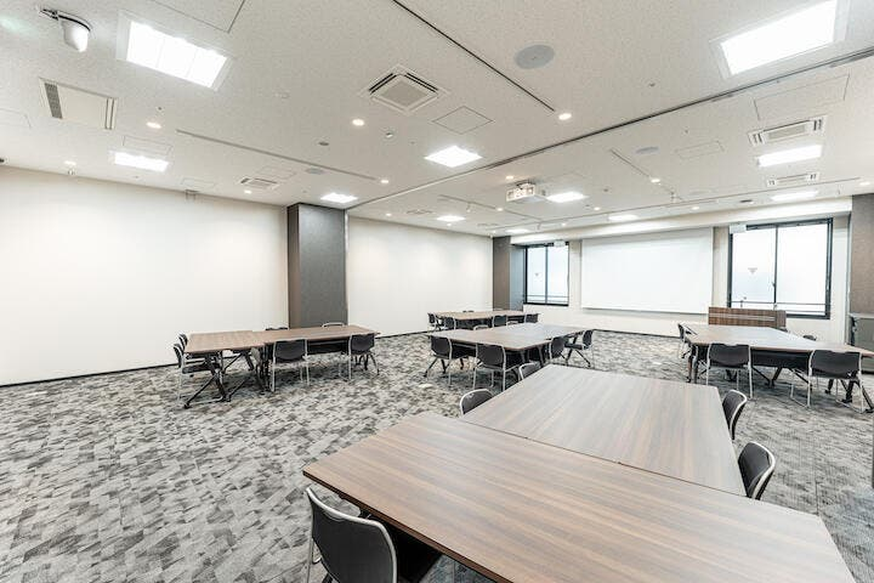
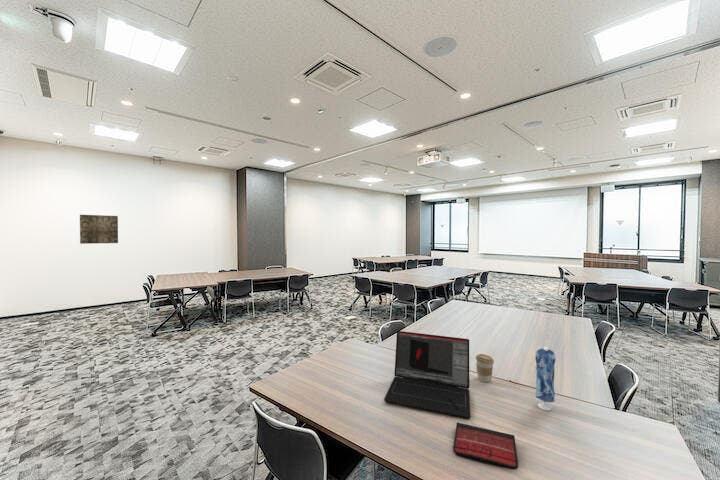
+ laptop [383,330,472,420]
+ coffee cup [475,353,495,383]
+ dress [535,346,557,412]
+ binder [452,421,519,471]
+ wall art [79,214,119,245]
